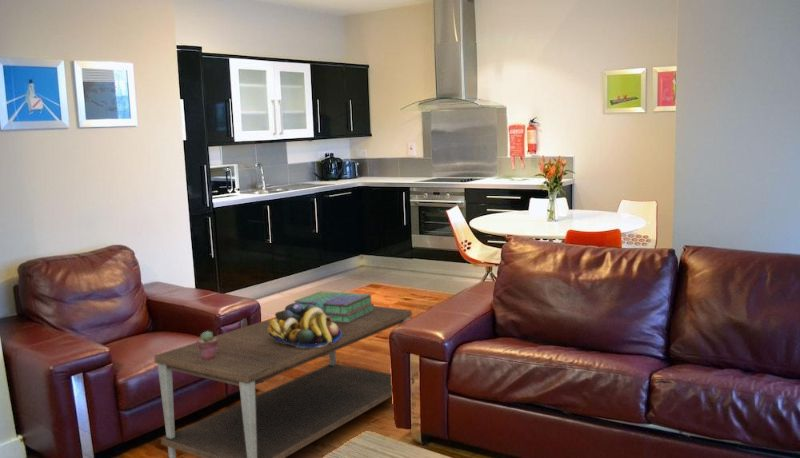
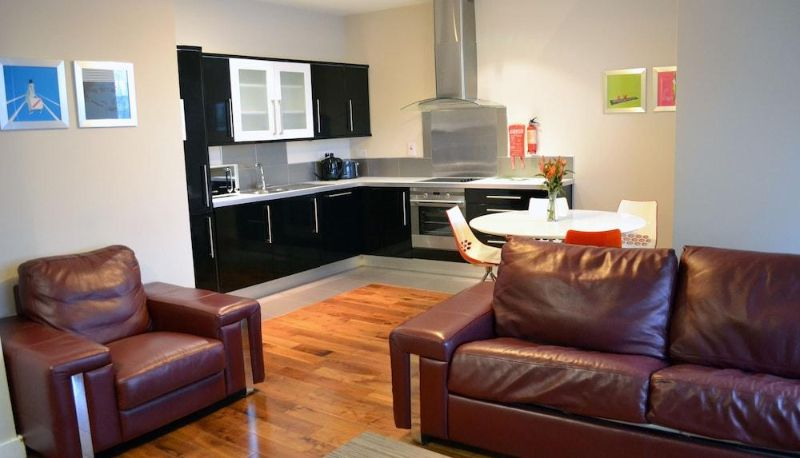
- potted succulent [195,330,218,360]
- coffee table [153,305,415,458]
- fruit bowl [268,302,342,348]
- stack of books [293,291,375,323]
